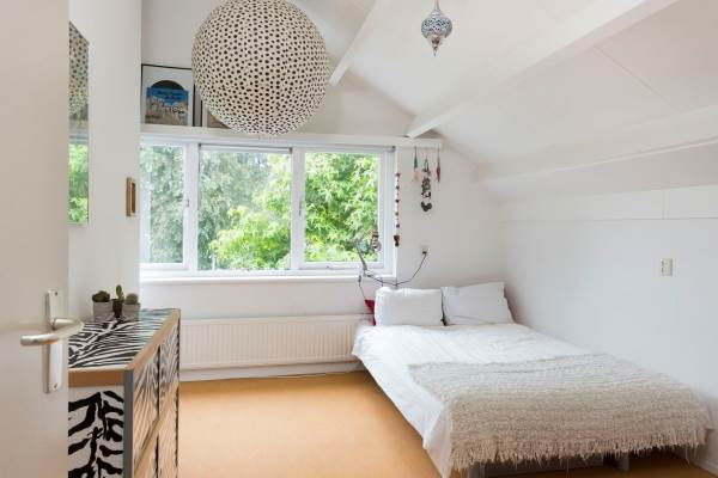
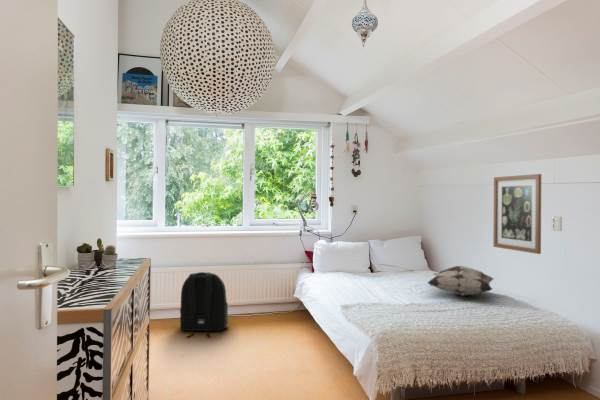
+ decorative pillow [426,265,495,297]
+ backpack [179,271,229,338]
+ wall art [492,173,542,255]
